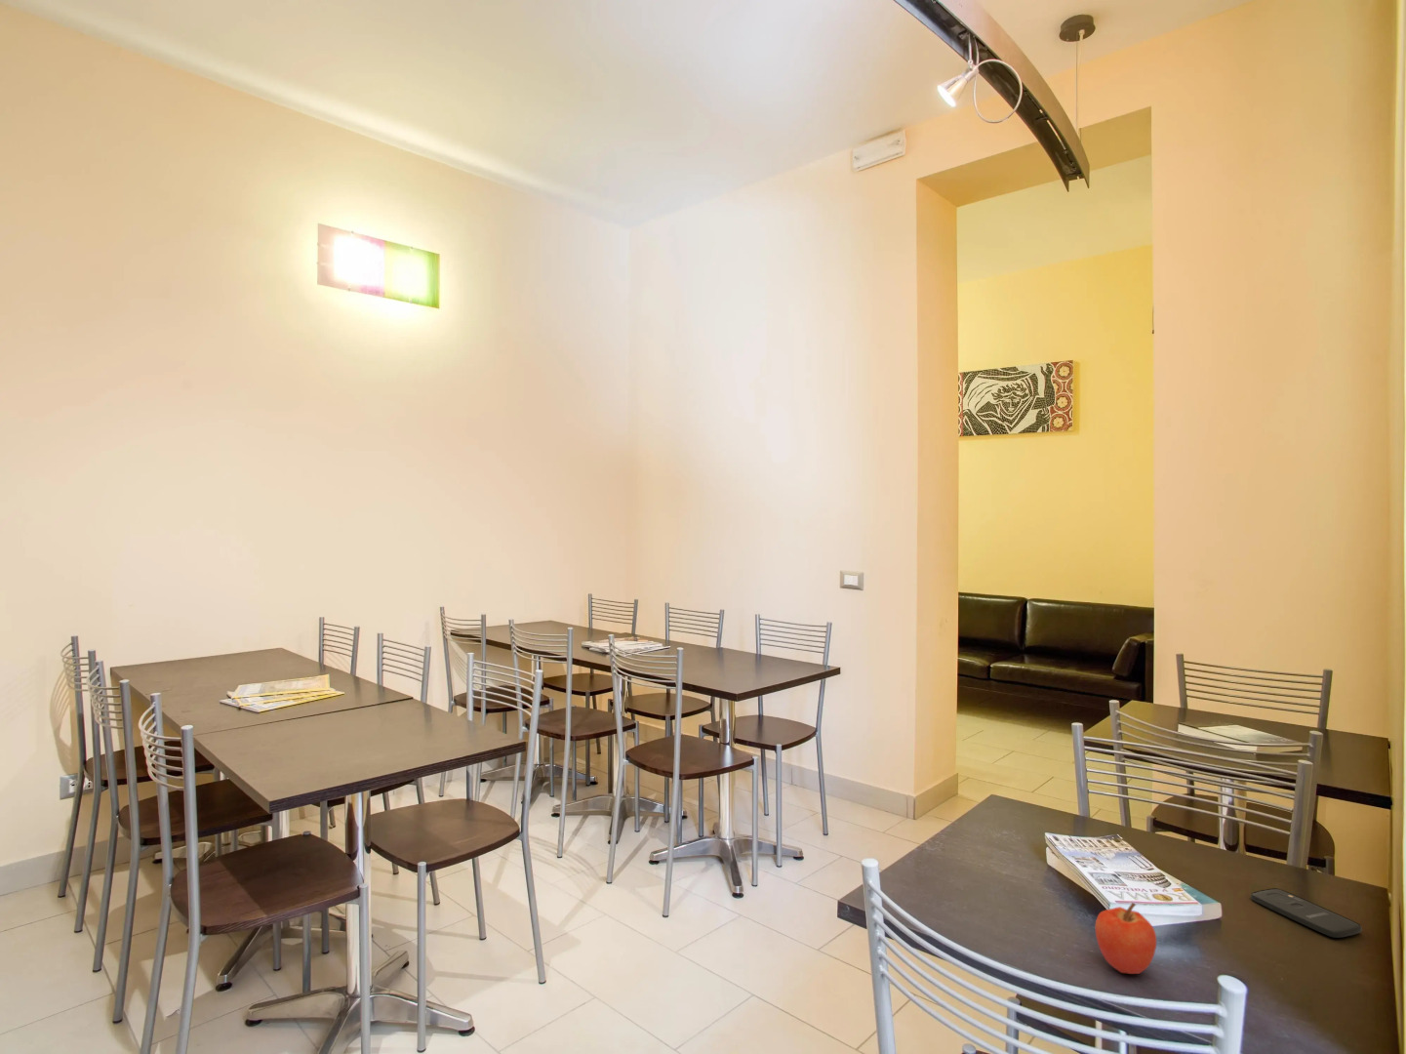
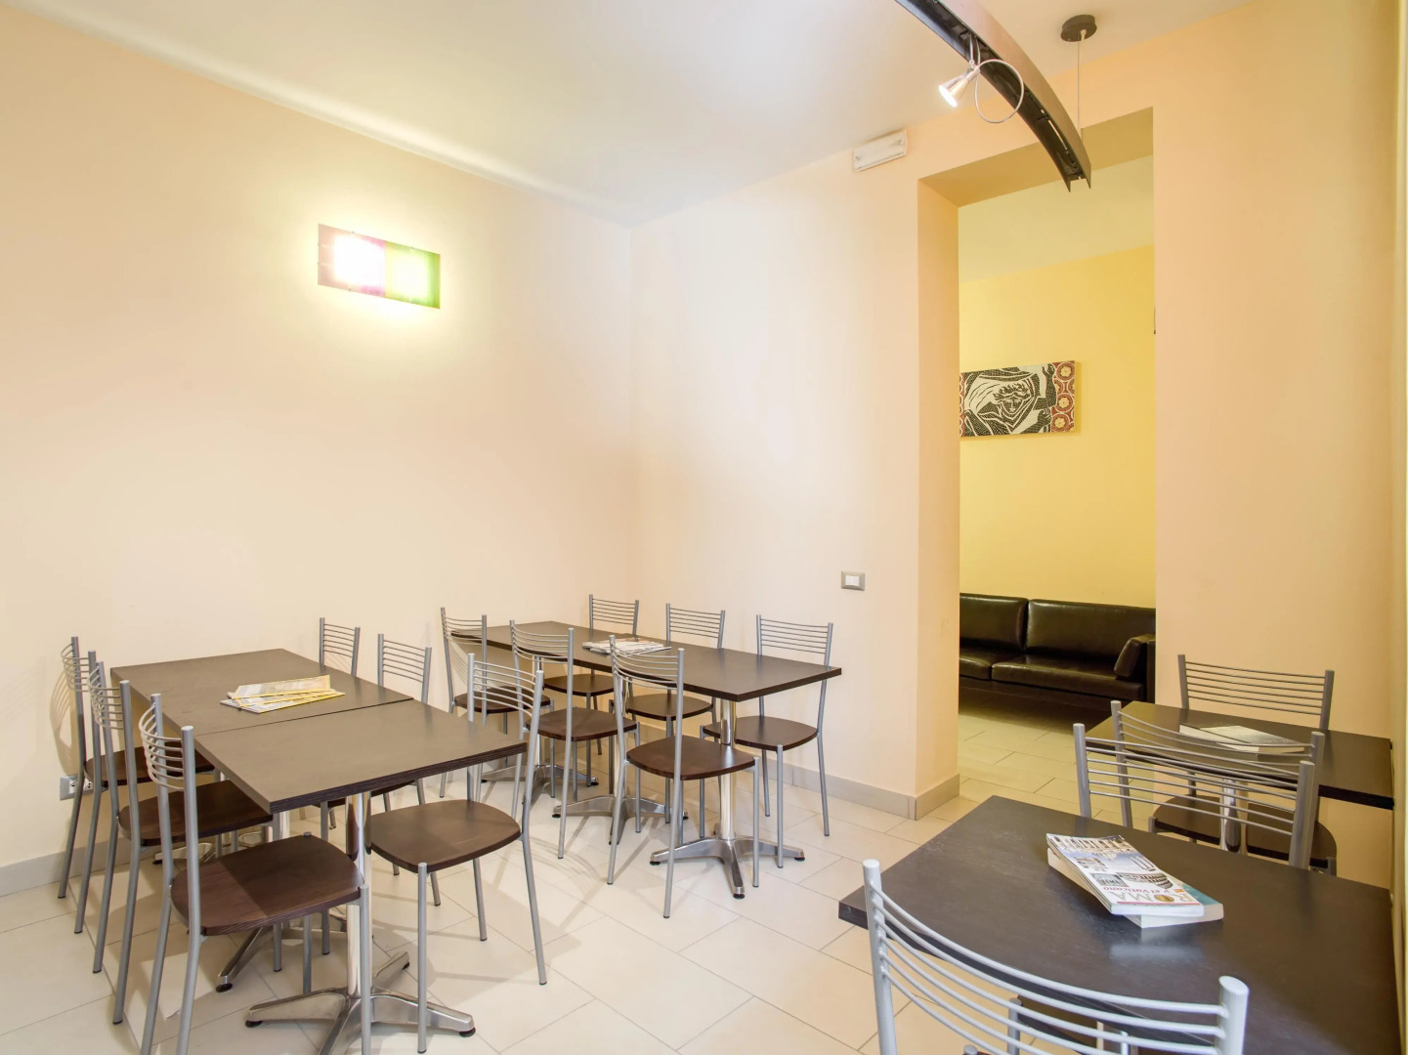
- smartphone [1250,887,1363,939]
- apple [1095,901,1157,975]
